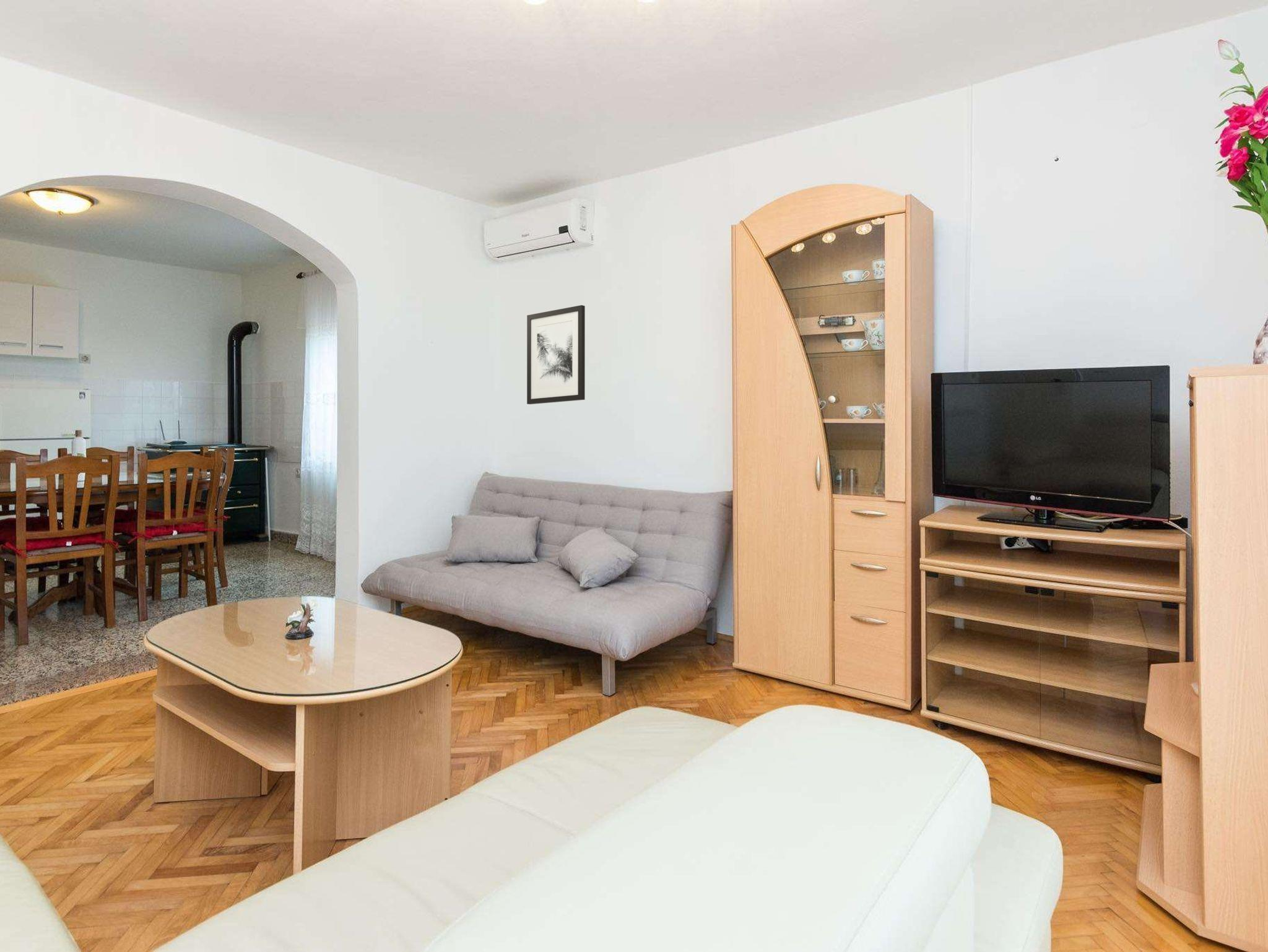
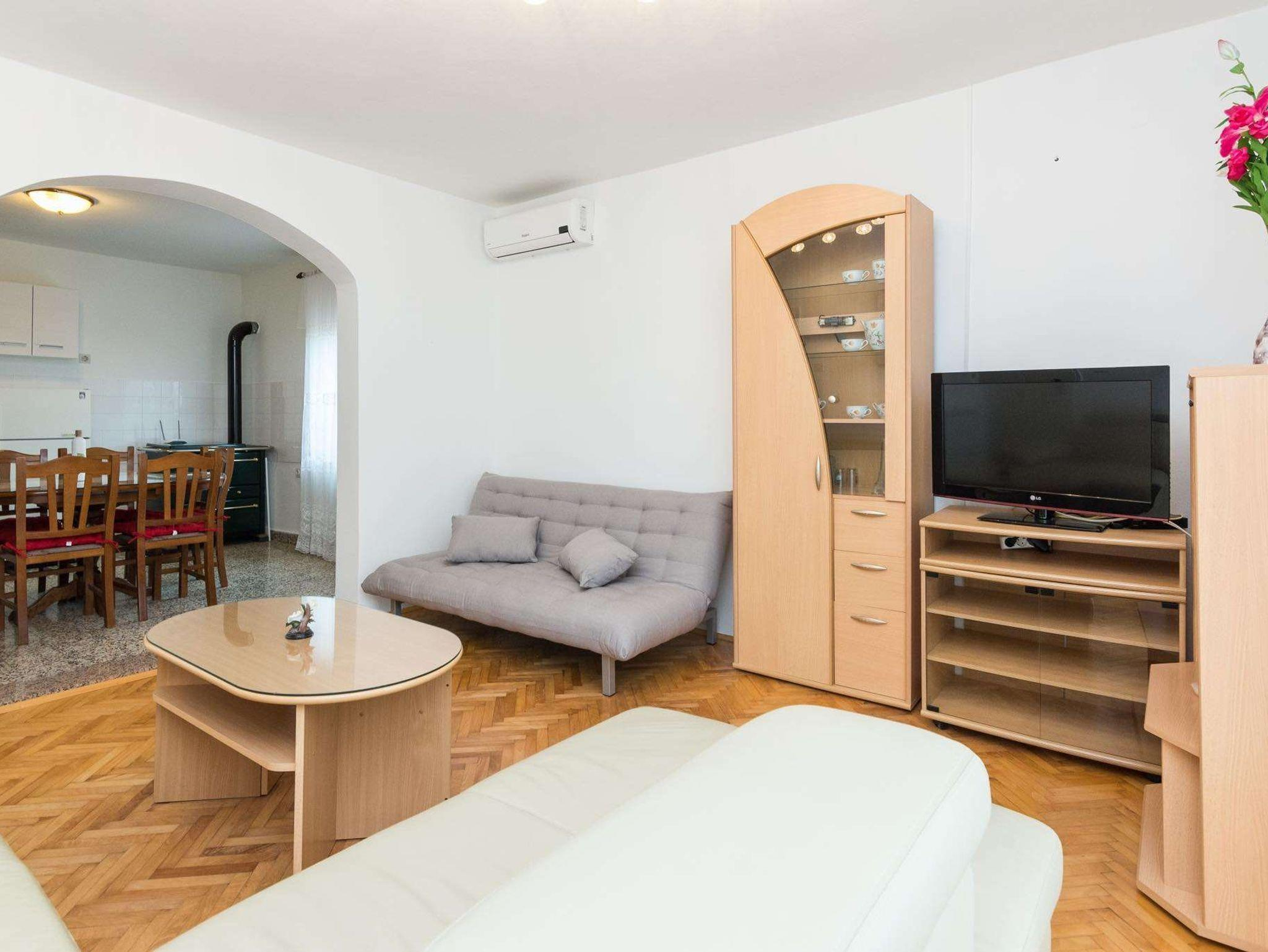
- wall art [526,305,586,405]
